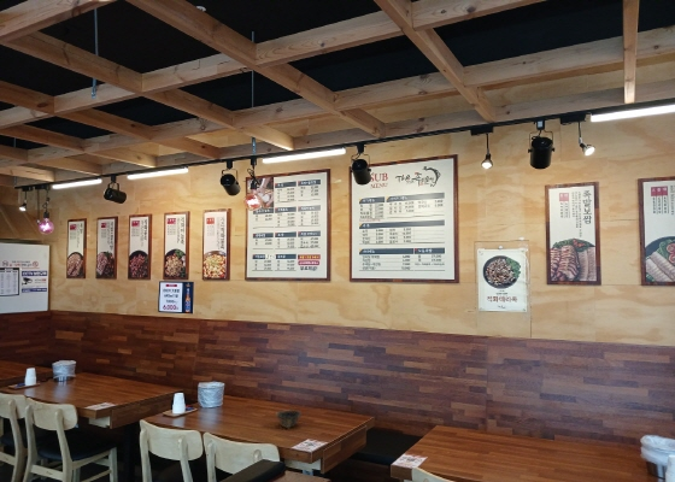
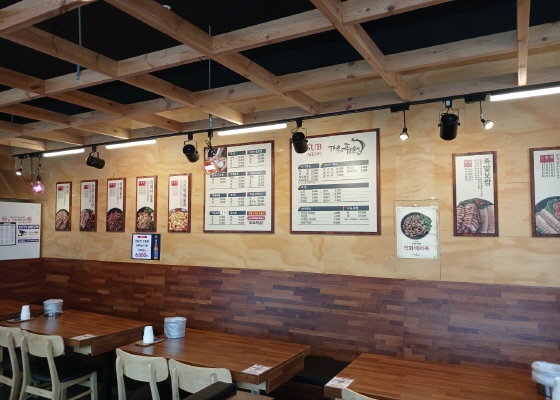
- bowl [275,408,303,430]
